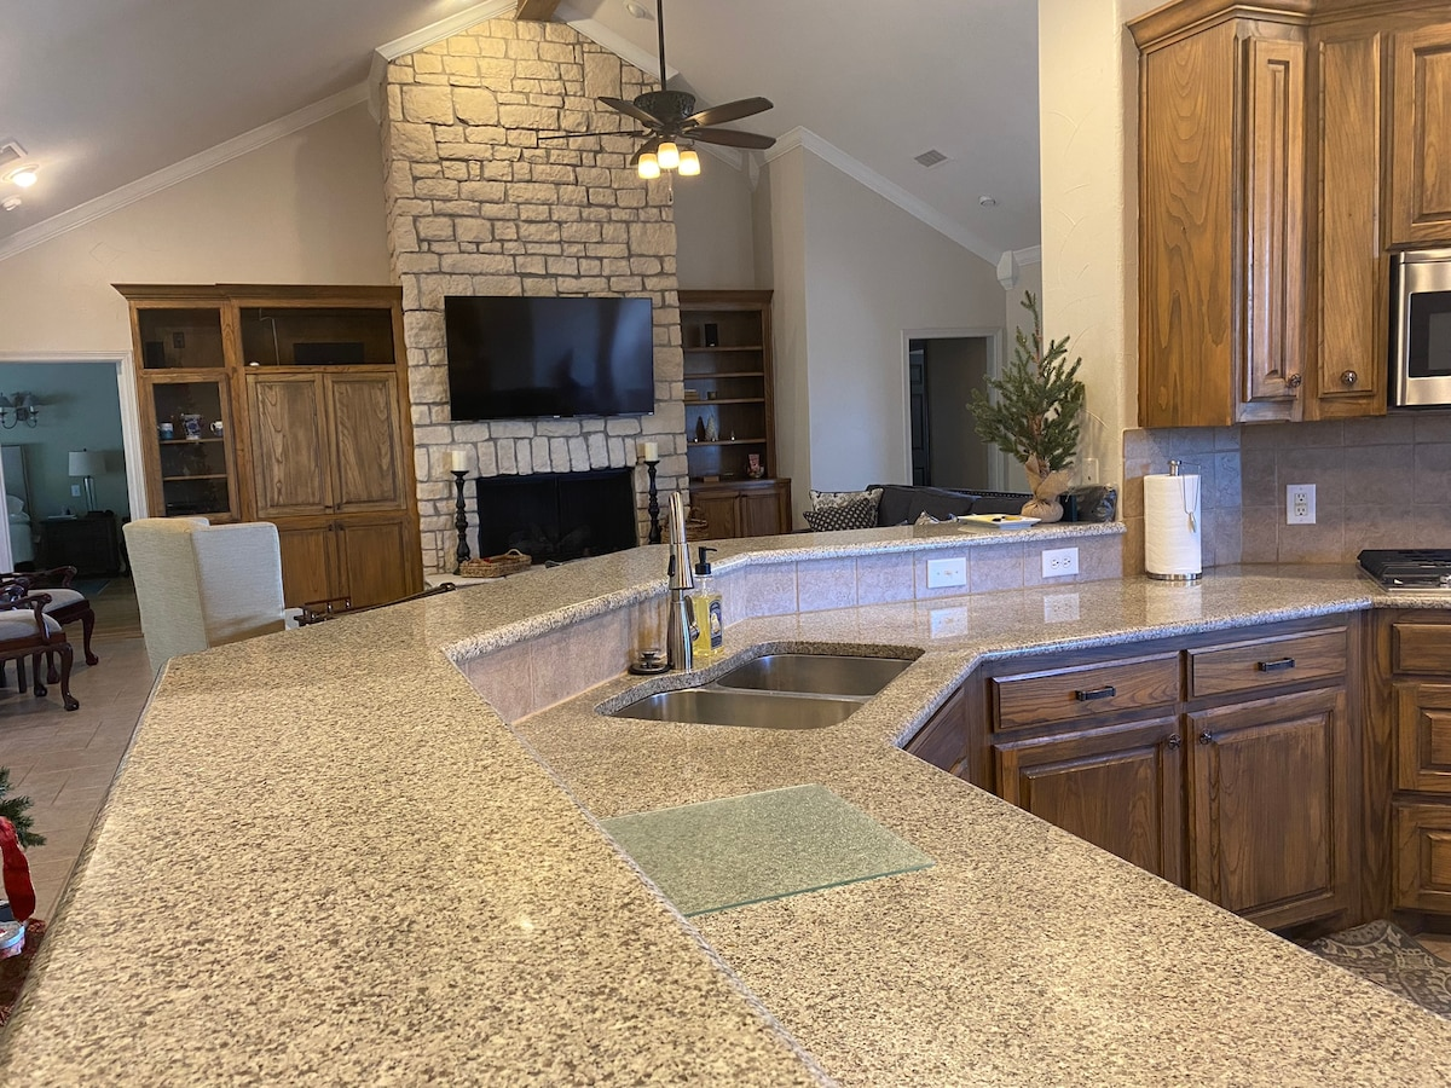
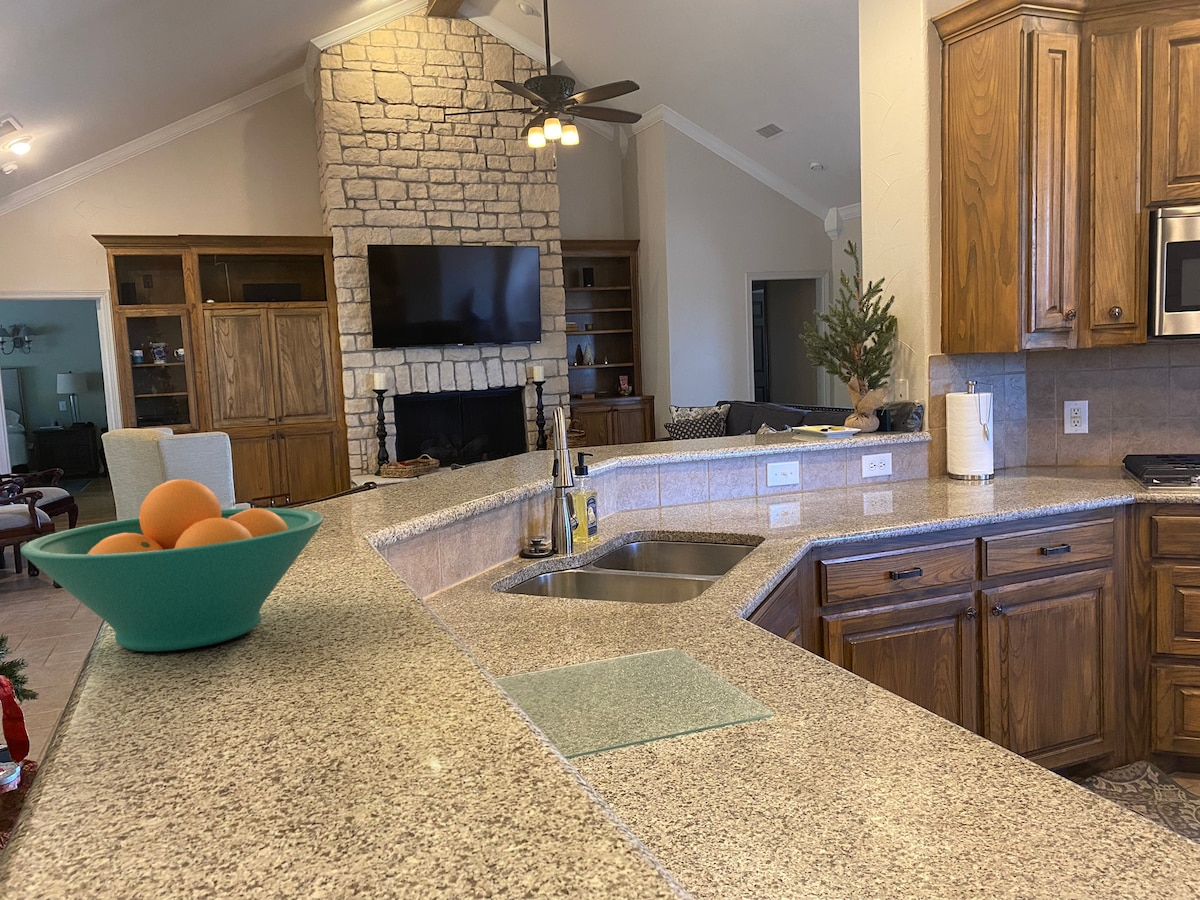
+ fruit bowl [20,478,325,652]
